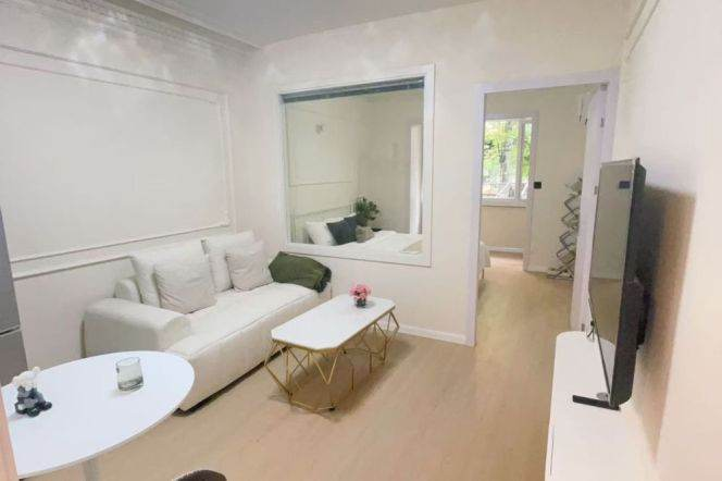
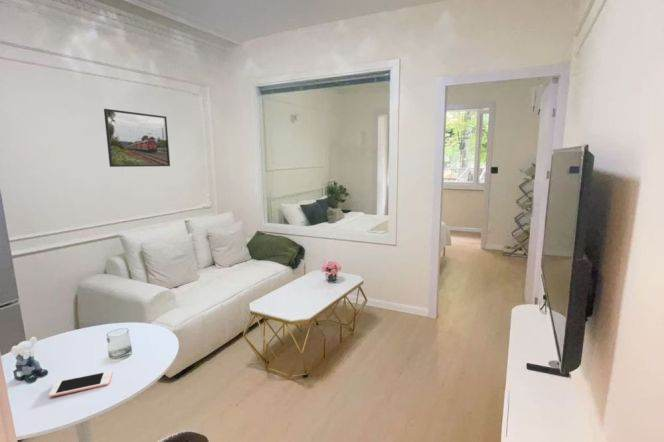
+ cell phone [48,370,113,398]
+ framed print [103,108,171,168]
